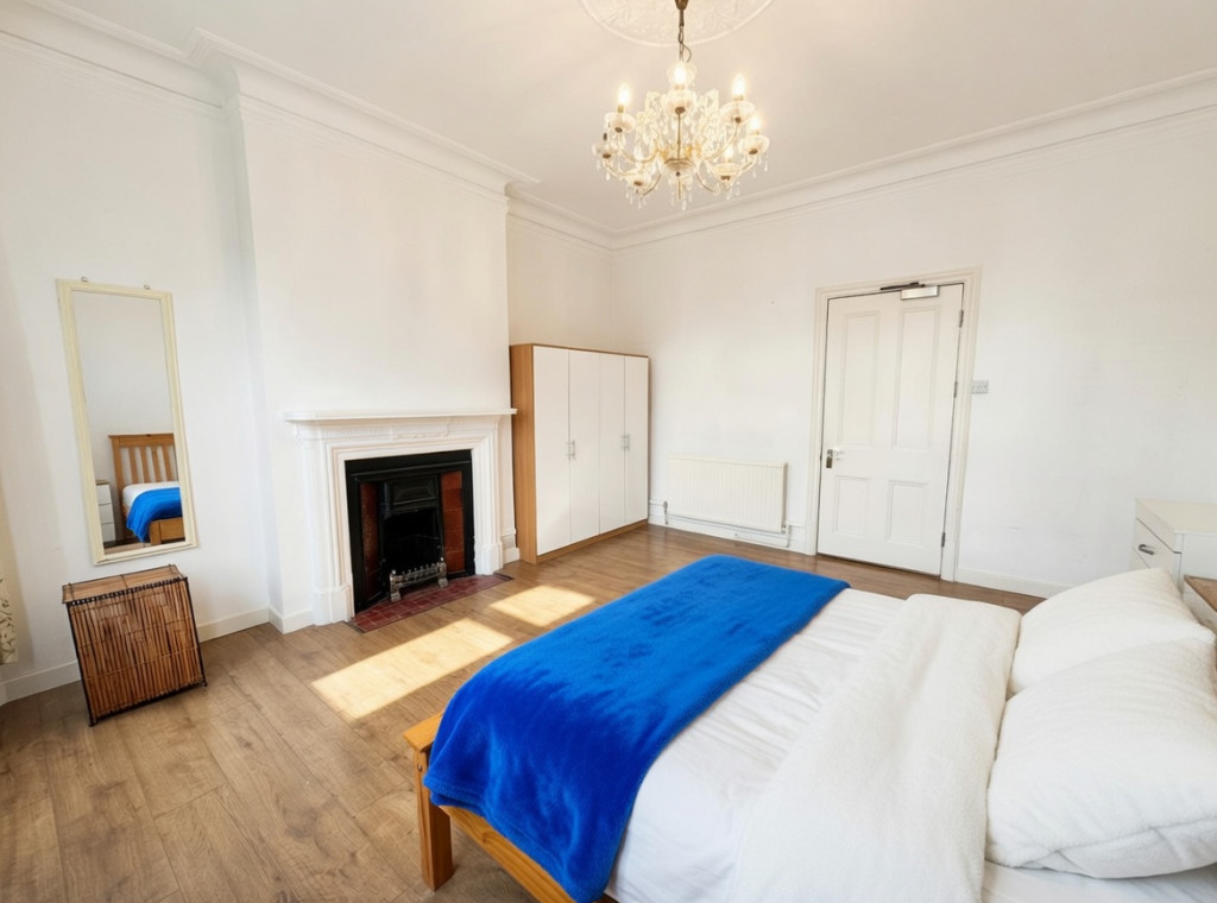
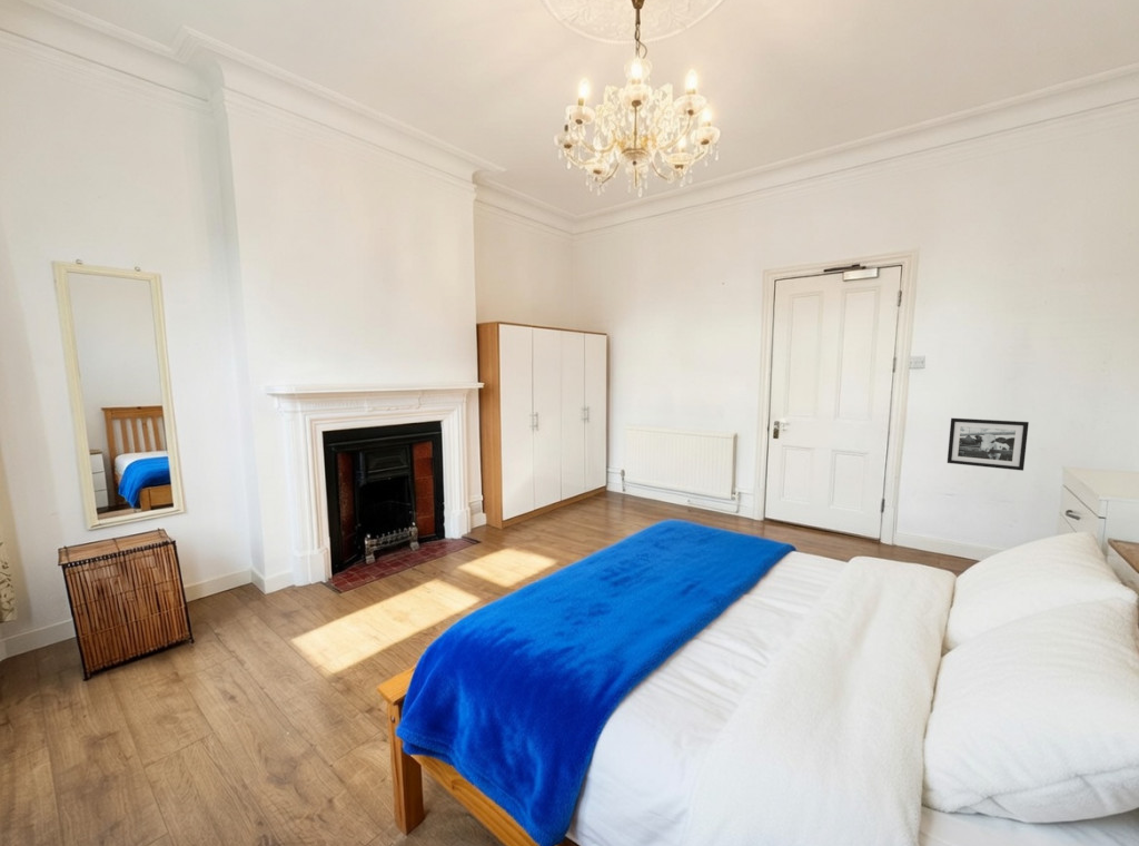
+ picture frame [947,417,1030,472]
